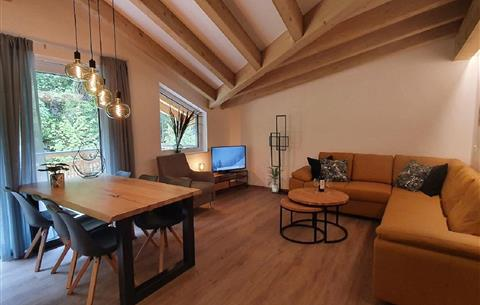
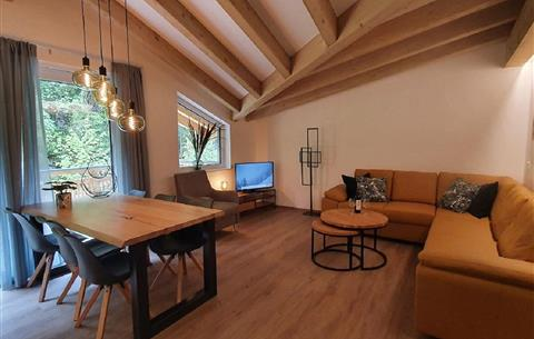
- indoor plant [267,164,286,193]
